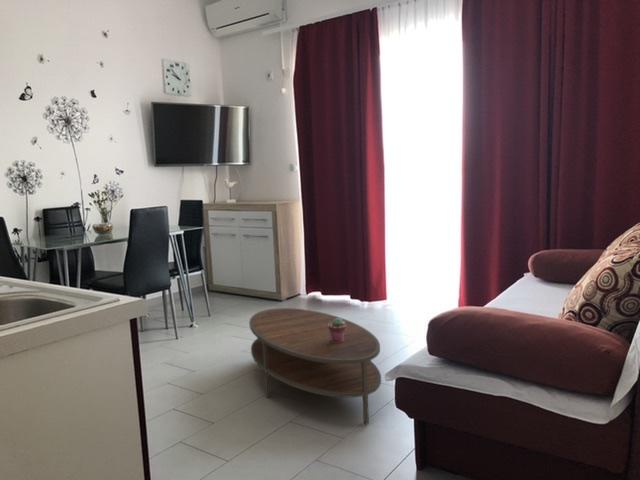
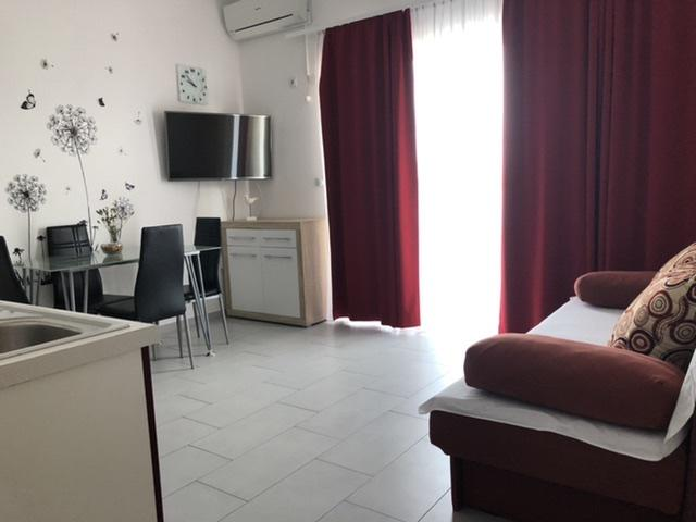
- potted succulent [328,317,346,343]
- coffee table [248,307,382,425]
